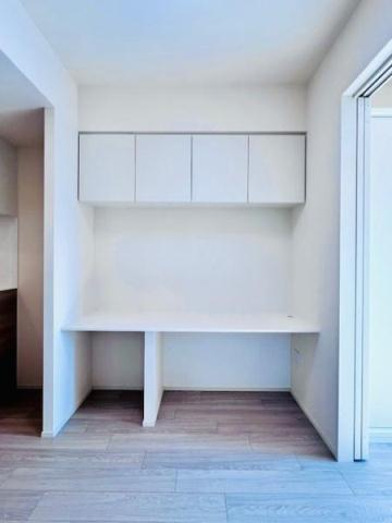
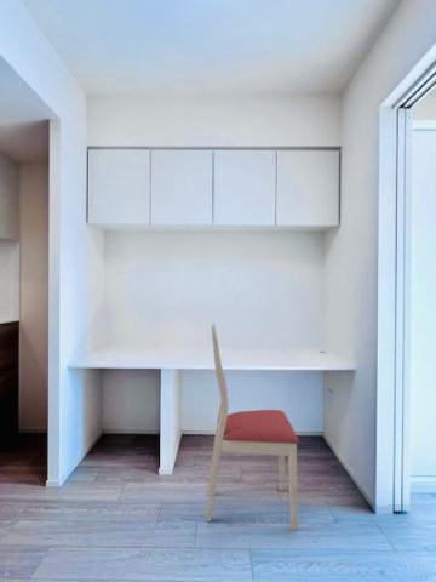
+ chair [205,321,299,531]
